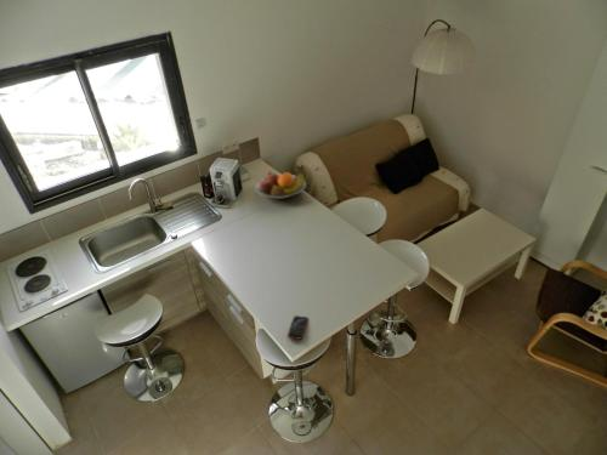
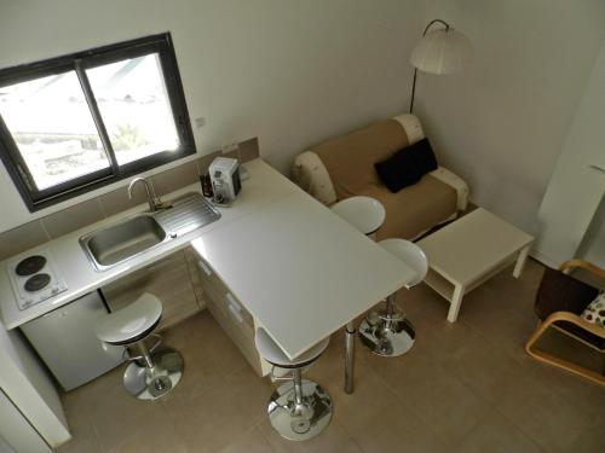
- fruit bowl [254,171,307,200]
- smartphone [287,314,310,341]
